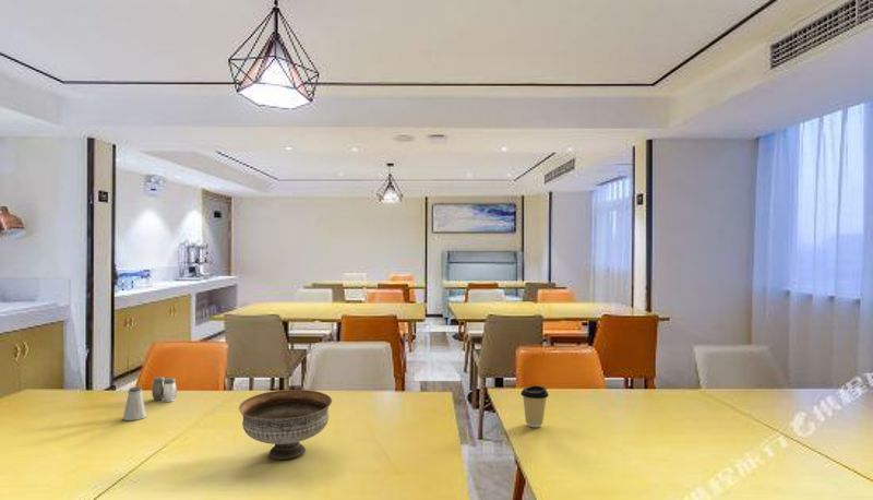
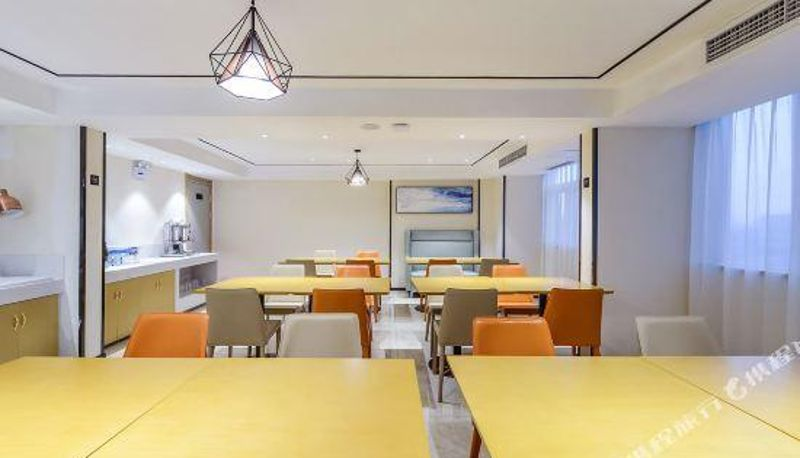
- bowl [238,389,333,461]
- salt and pepper shaker [151,376,178,403]
- saltshaker [122,386,147,421]
- coffee cup [519,384,550,428]
